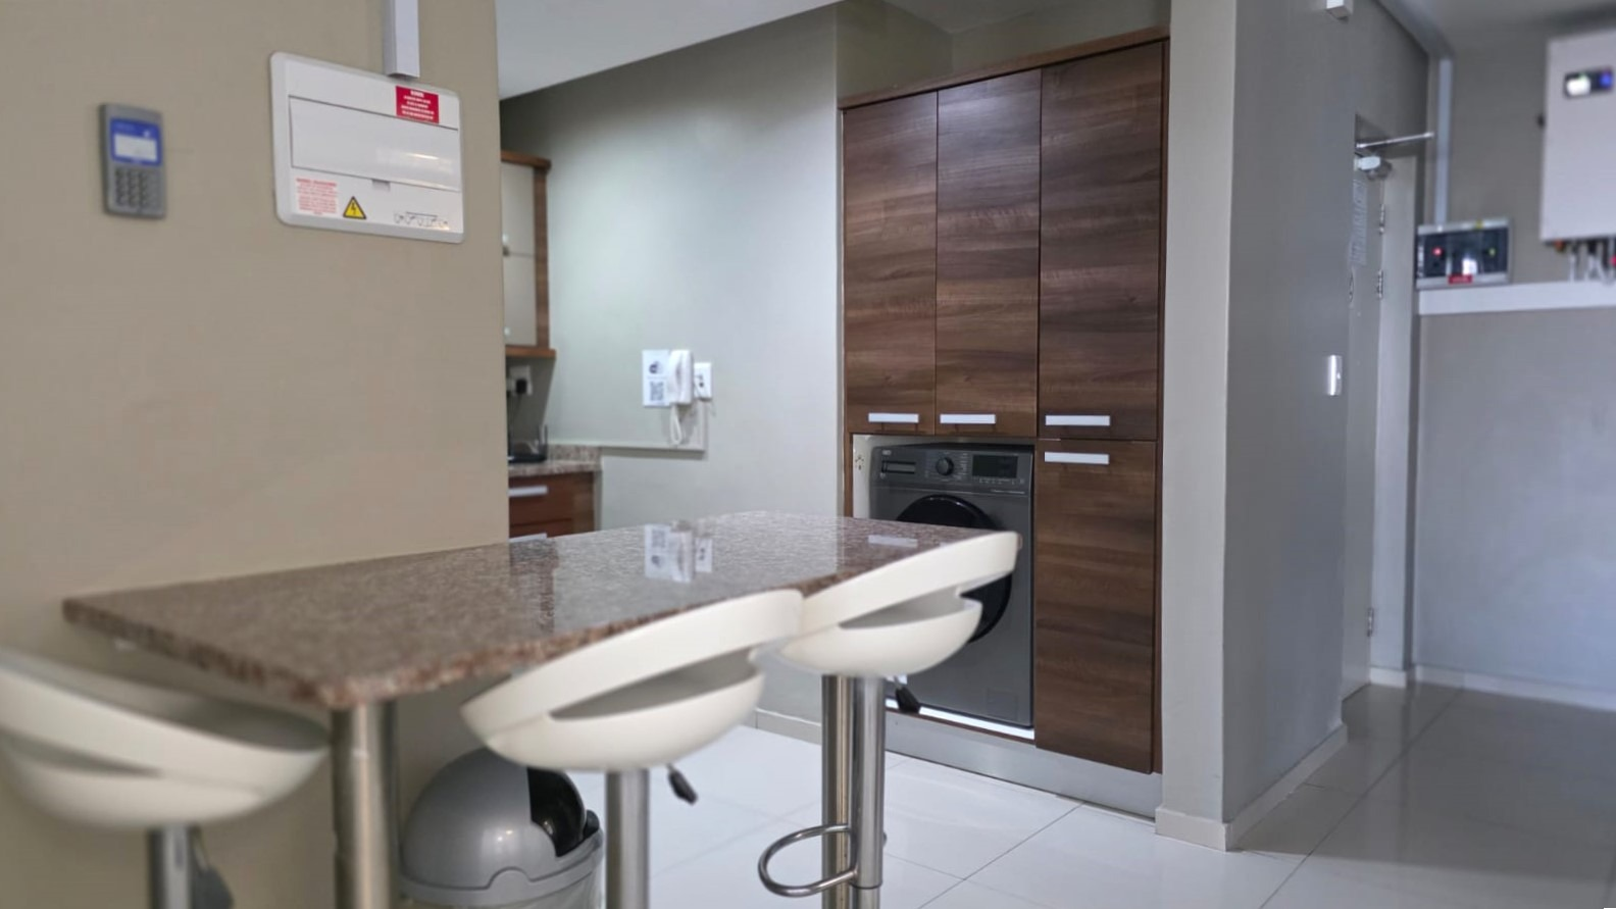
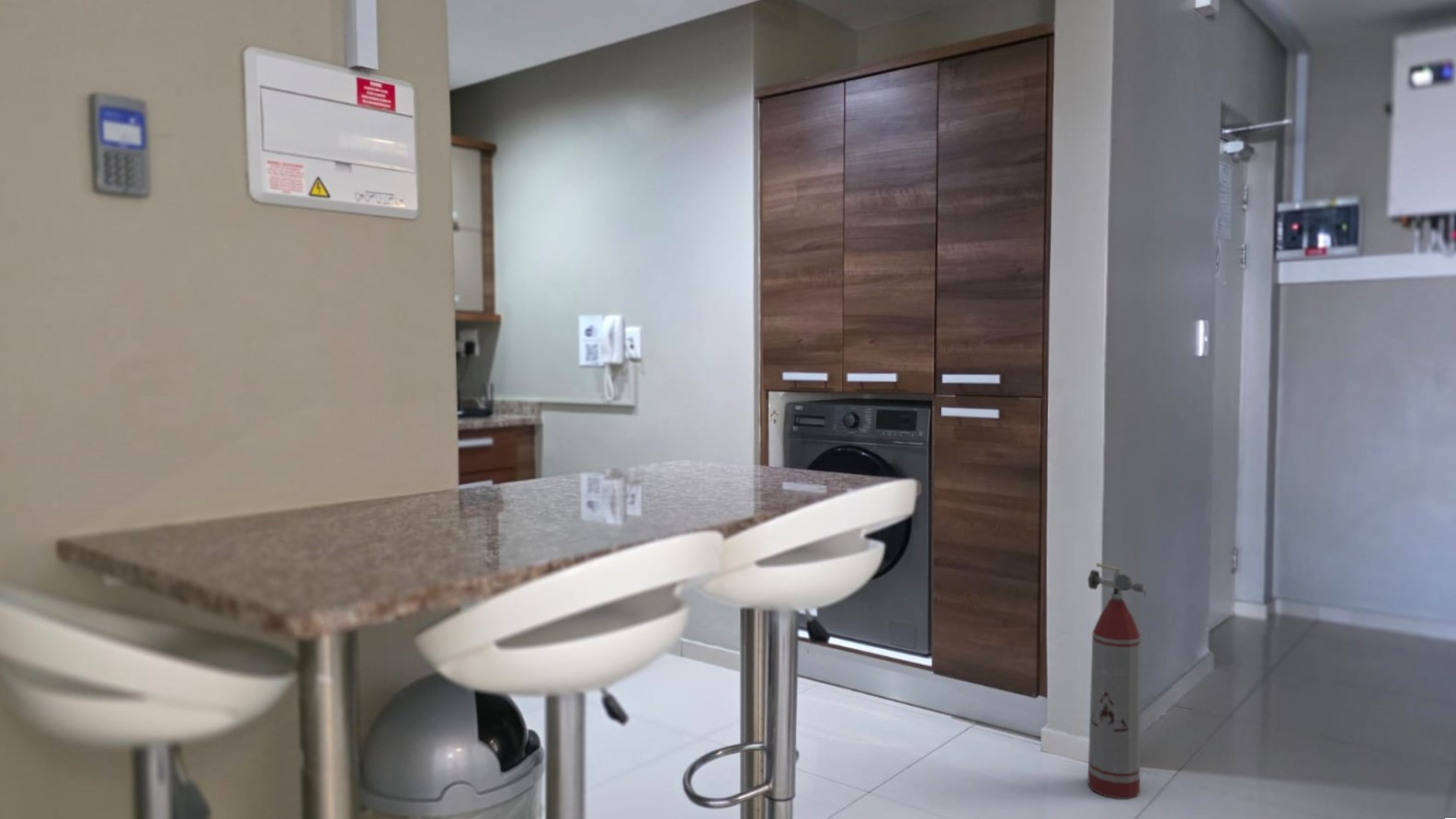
+ fire extinguisher [1086,563,1148,800]
